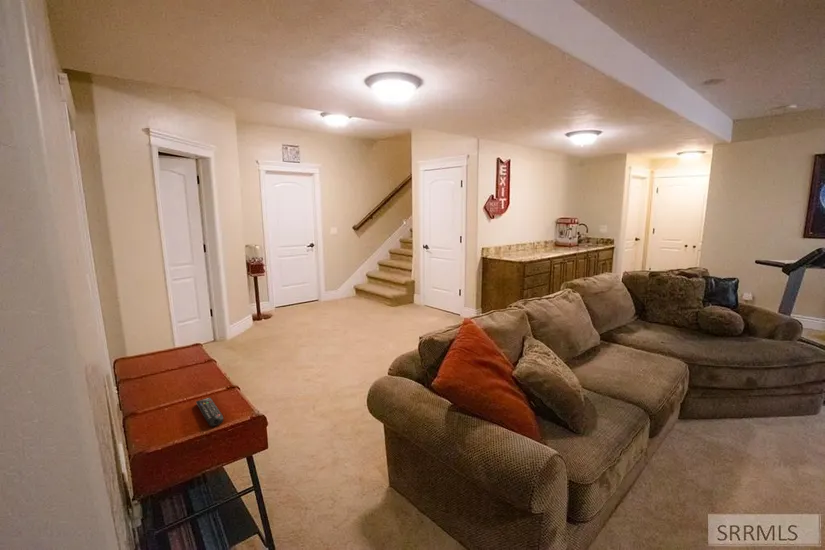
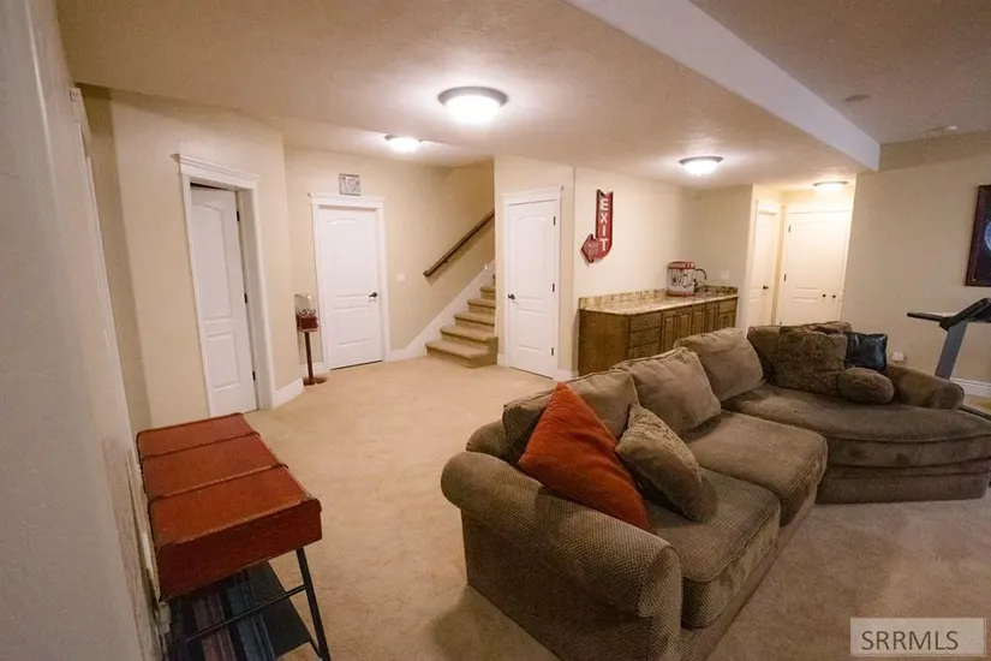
- remote control [195,397,224,427]
